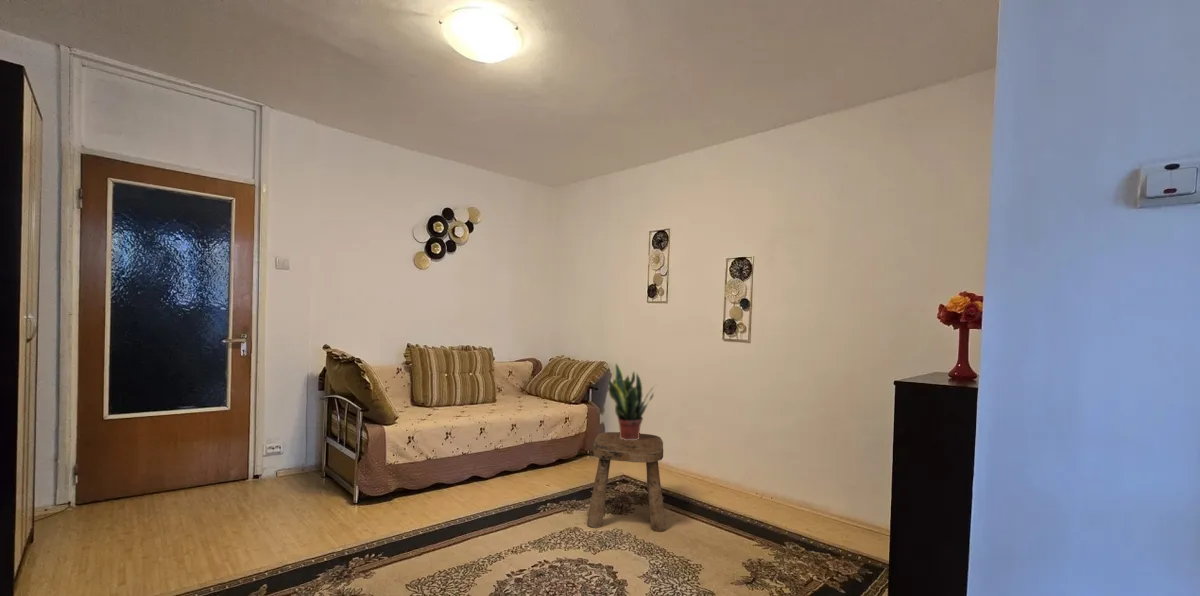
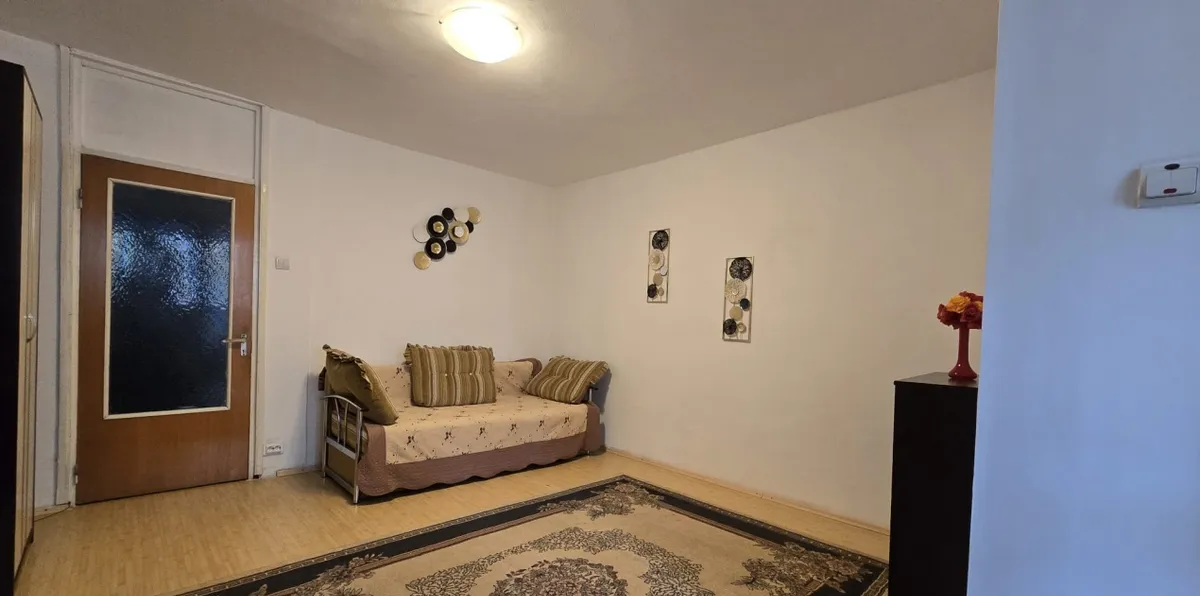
- potted plant [607,362,657,440]
- stool [586,431,667,533]
